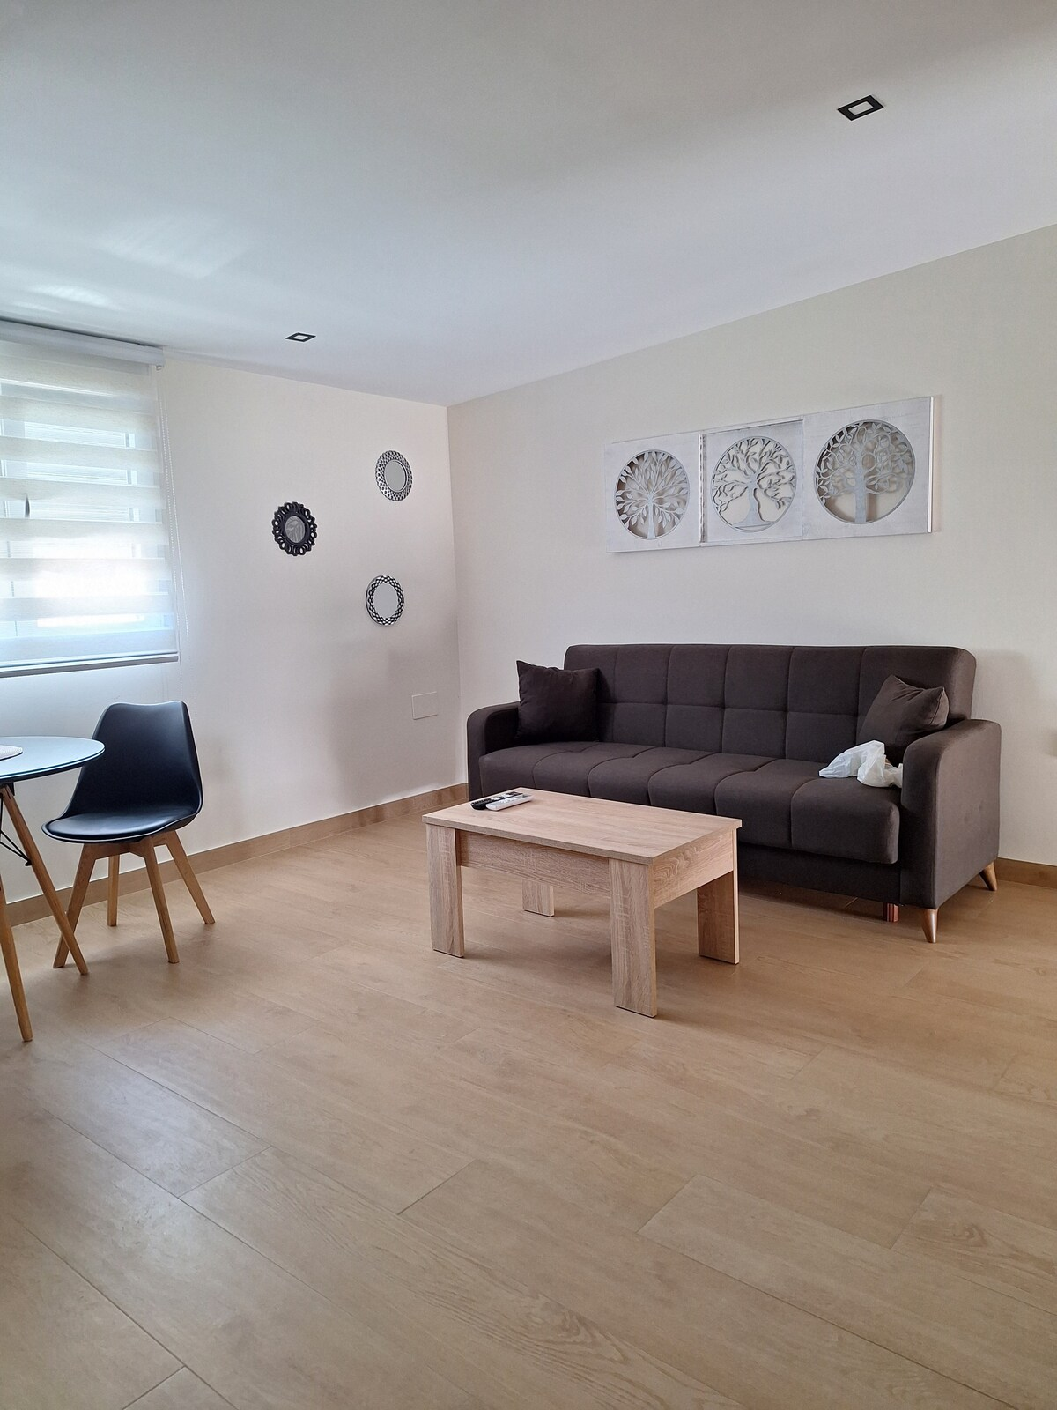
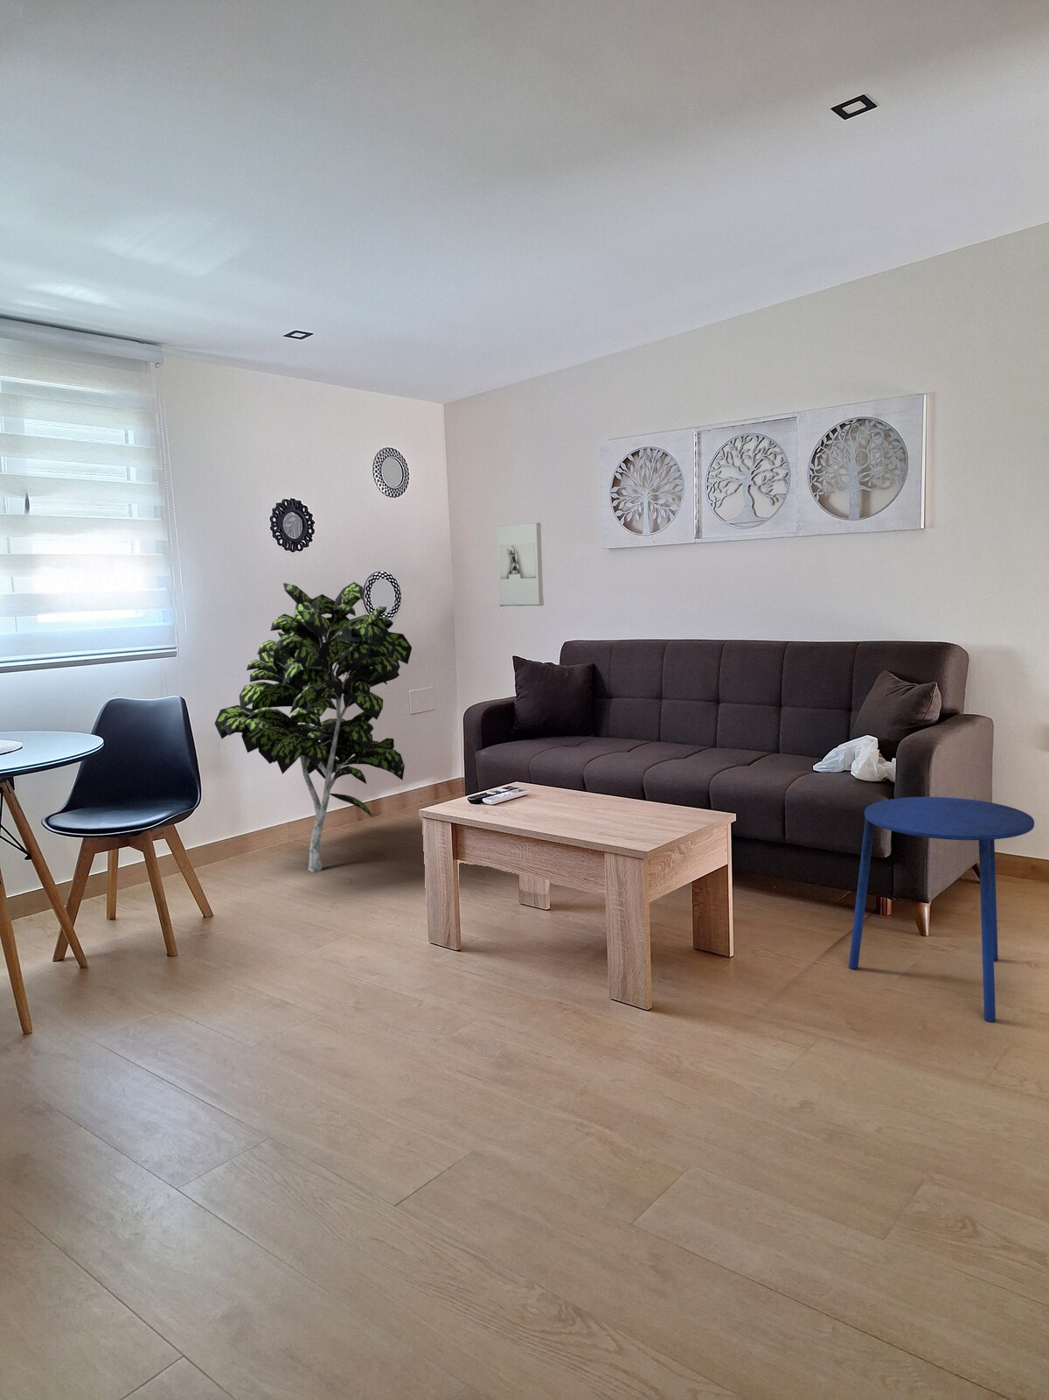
+ side table [848,796,1035,1023]
+ indoor plant [214,581,412,873]
+ wall sculpture [496,521,544,607]
